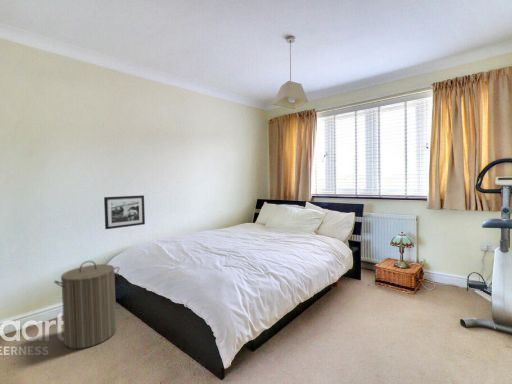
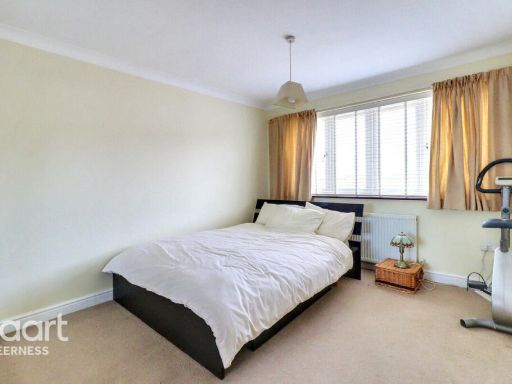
- laundry hamper [53,260,120,350]
- picture frame [103,194,146,230]
